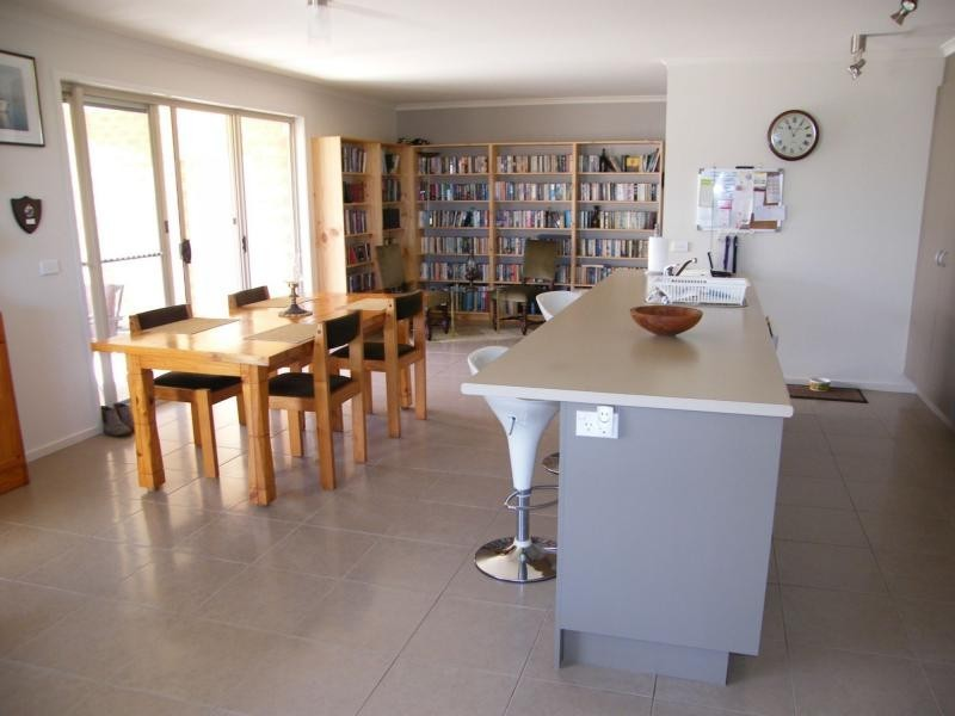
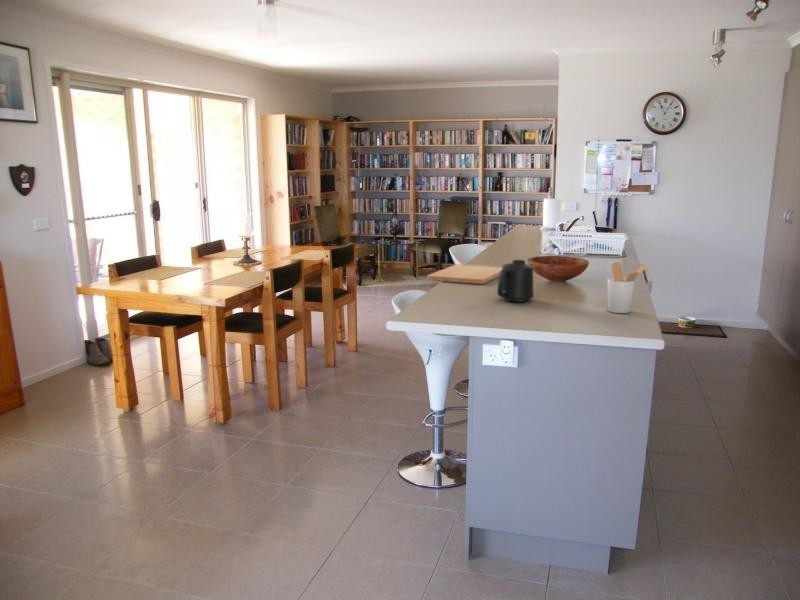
+ cutting board [427,263,502,285]
+ utensil holder [606,261,648,314]
+ mug [496,259,536,302]
